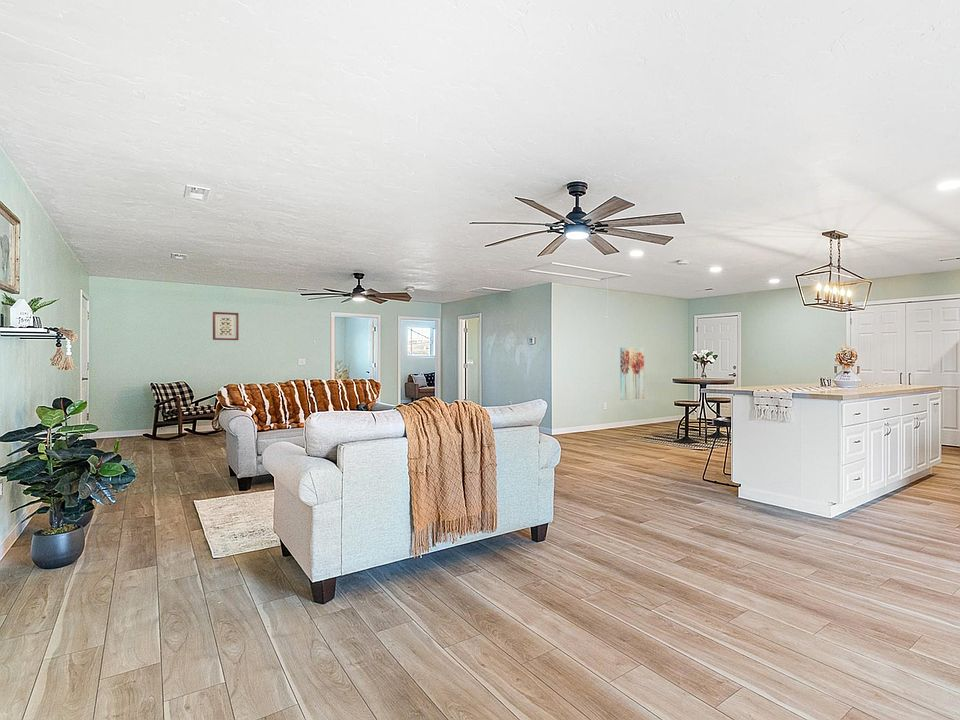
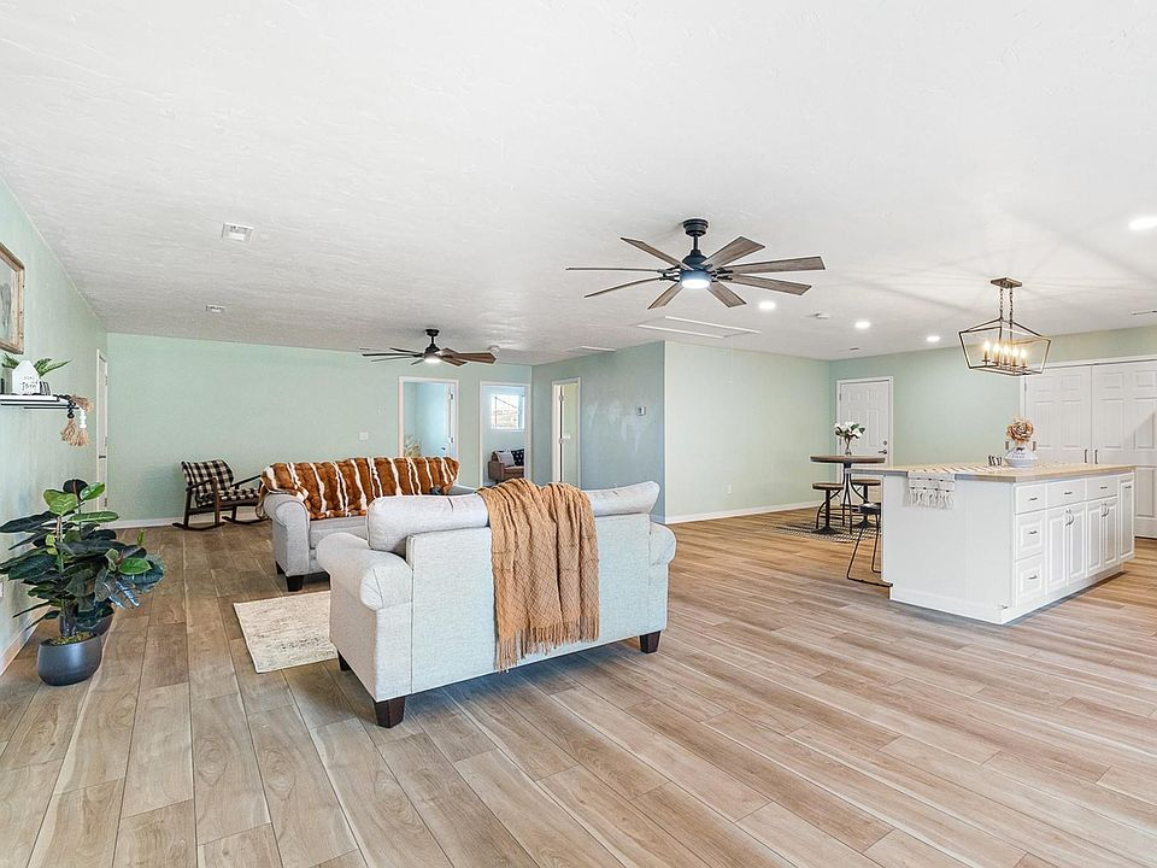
- wall art [619,346,645,401]
- wall art [212,311,240,341]
